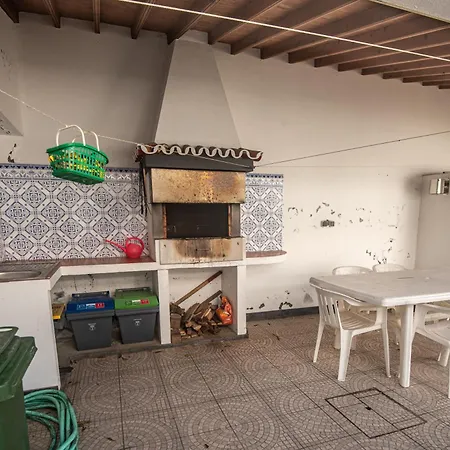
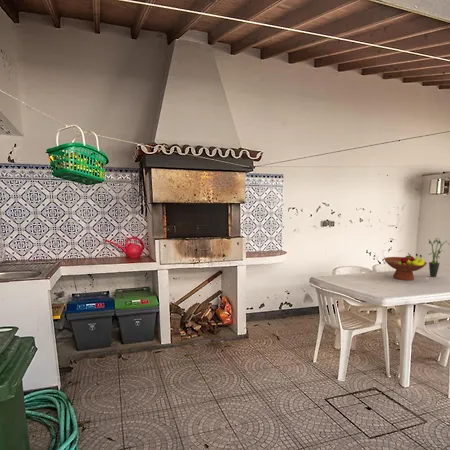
+ fruit bowl [383,253,428,282]
+ potted plant [428,237,450,278]
